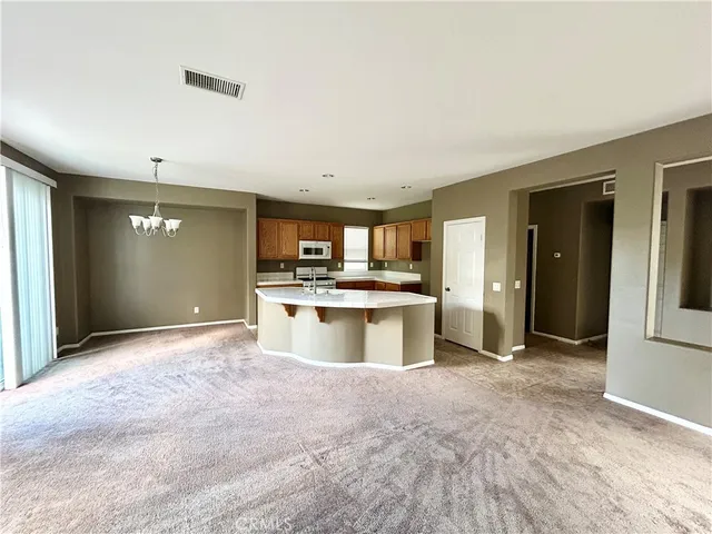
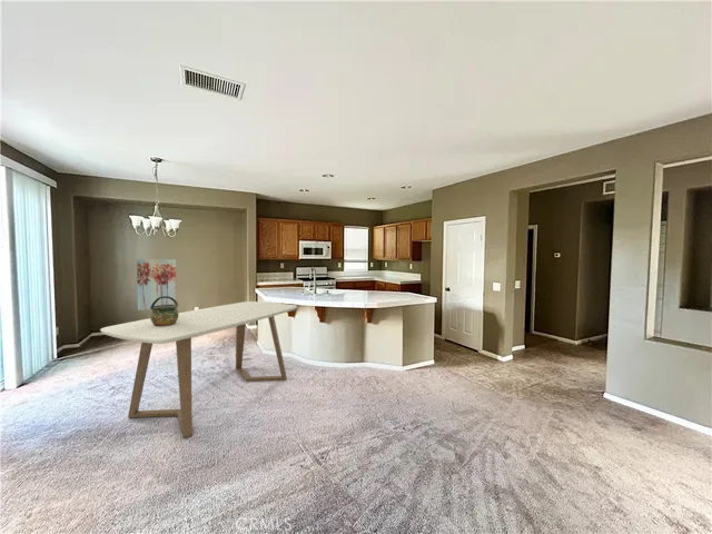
+ dining table [99,300,298,438]
+ wall art [136,258,178,312]
+ ceramic pot [149,296,179,326]
